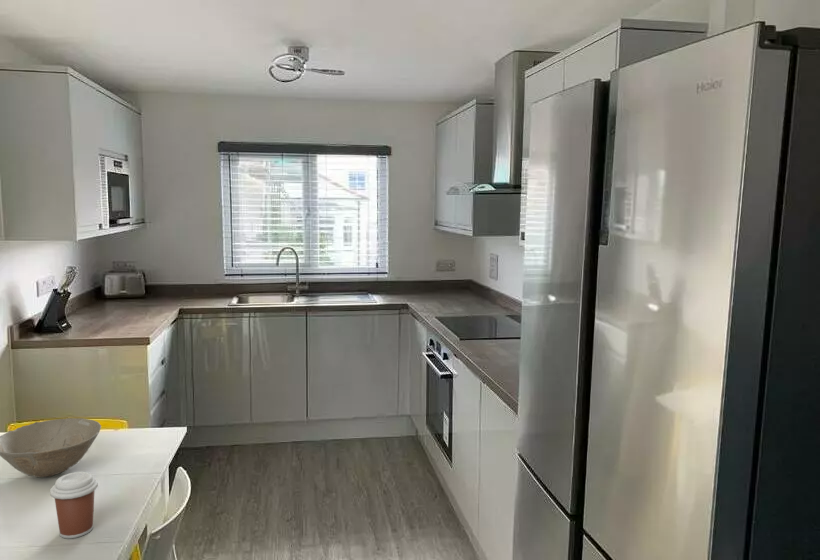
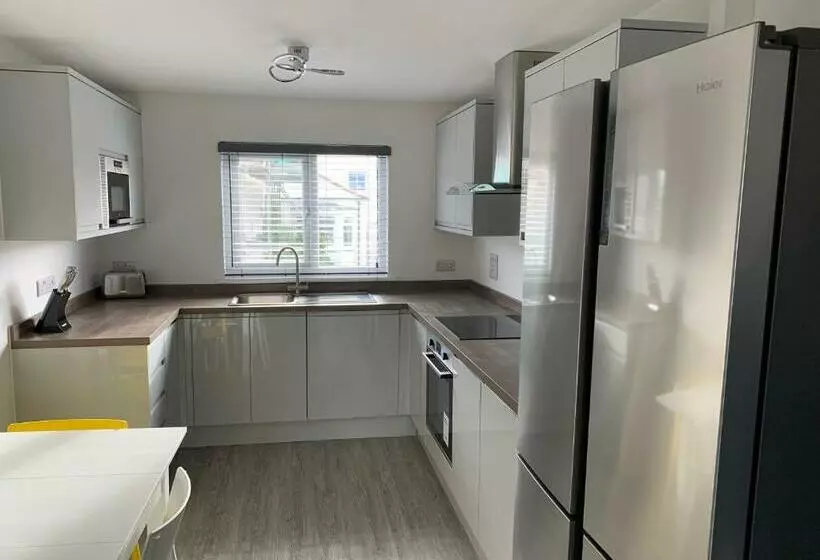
- coffee cup [49,471,99,540]
- bowl [0,417,102,478]
